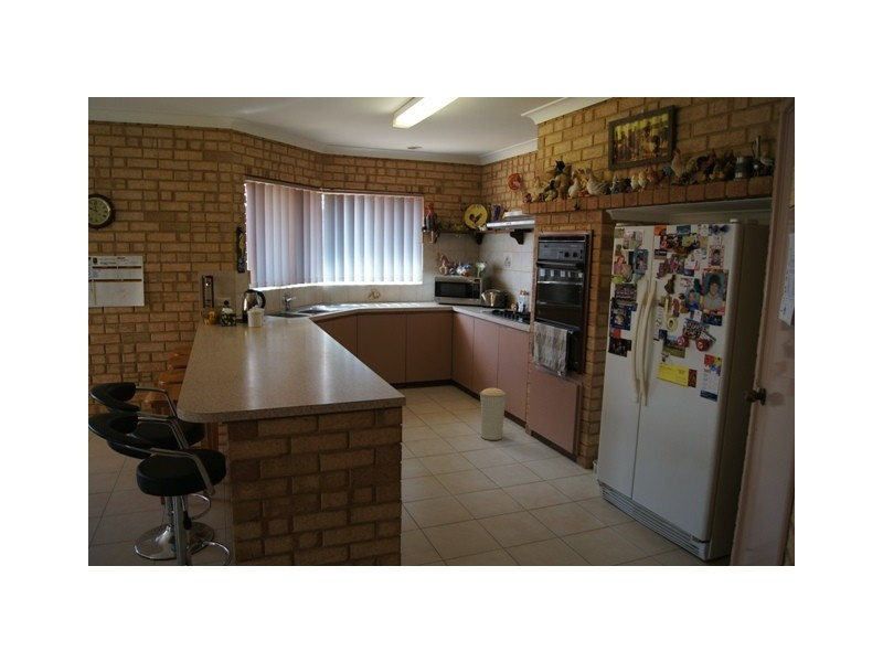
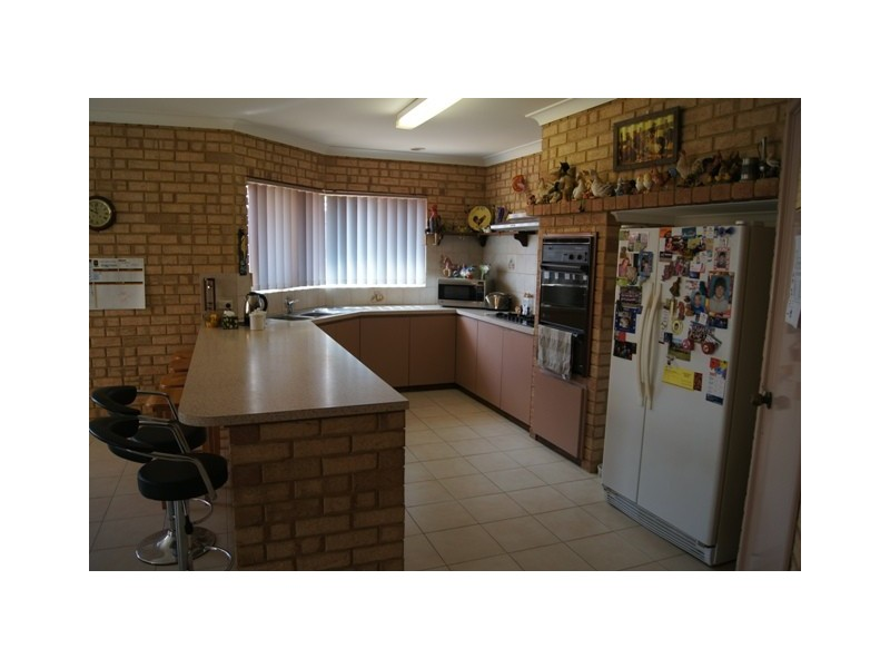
- trash can [479,387,508,441]
